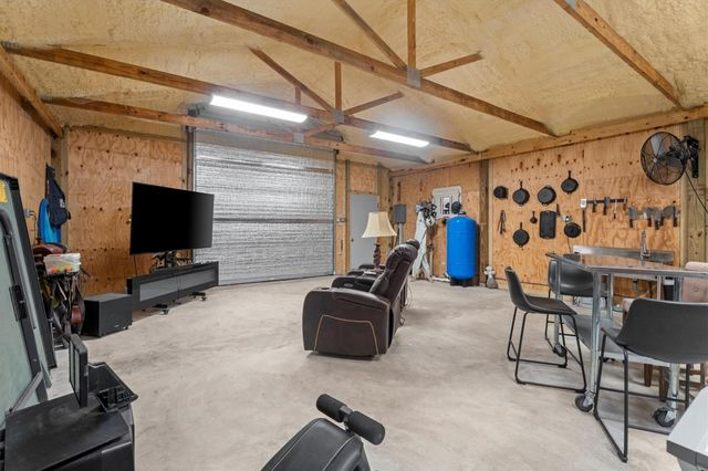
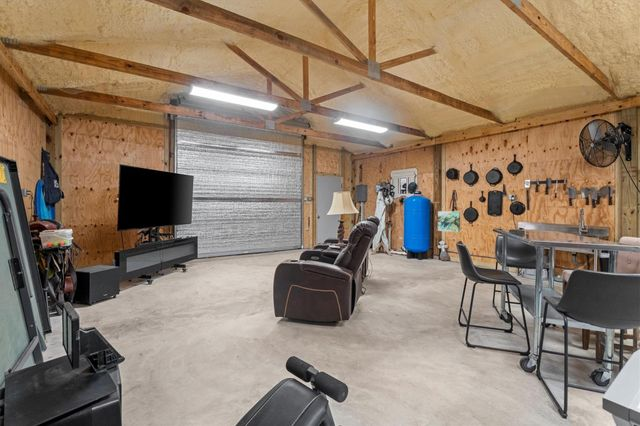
+ wall art [437,210,461,233]
